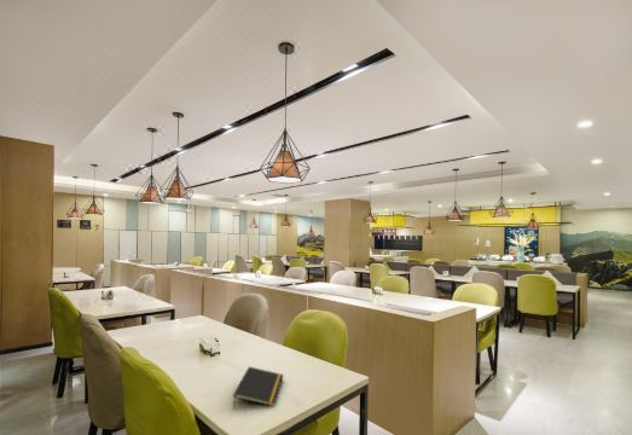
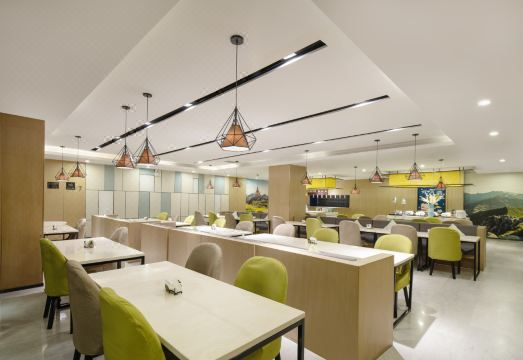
- notepad [232,366,285,407]
